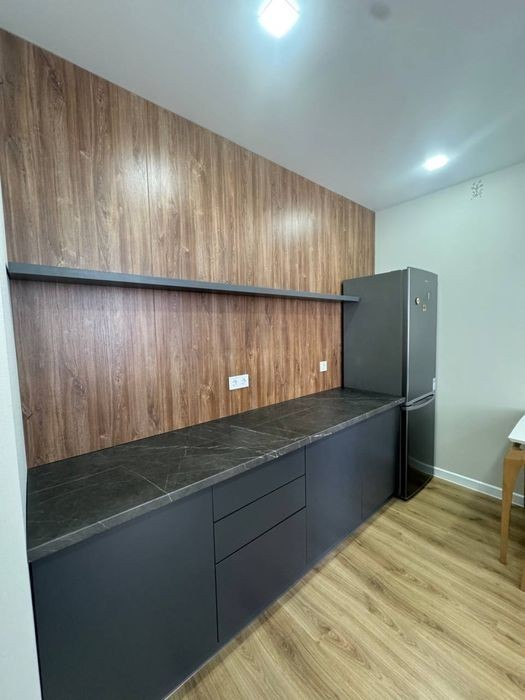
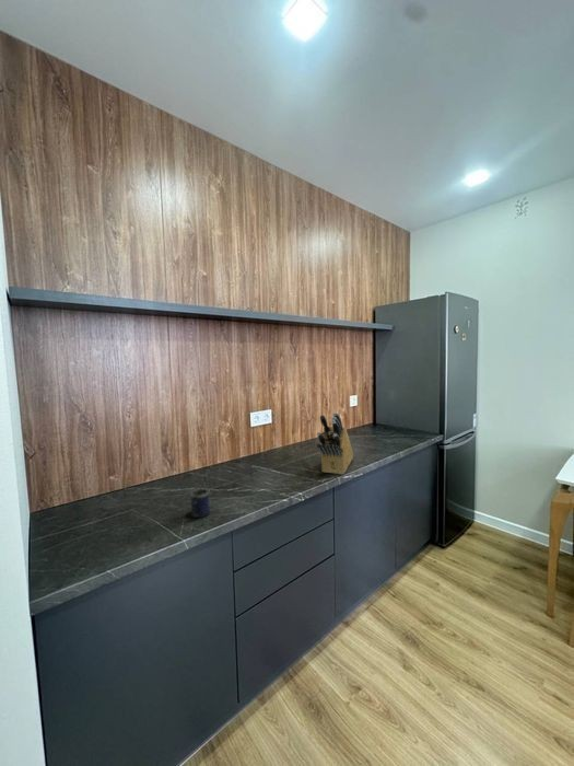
+ knife block [316,411,354,475]
+ mug [189,487,211,519]
